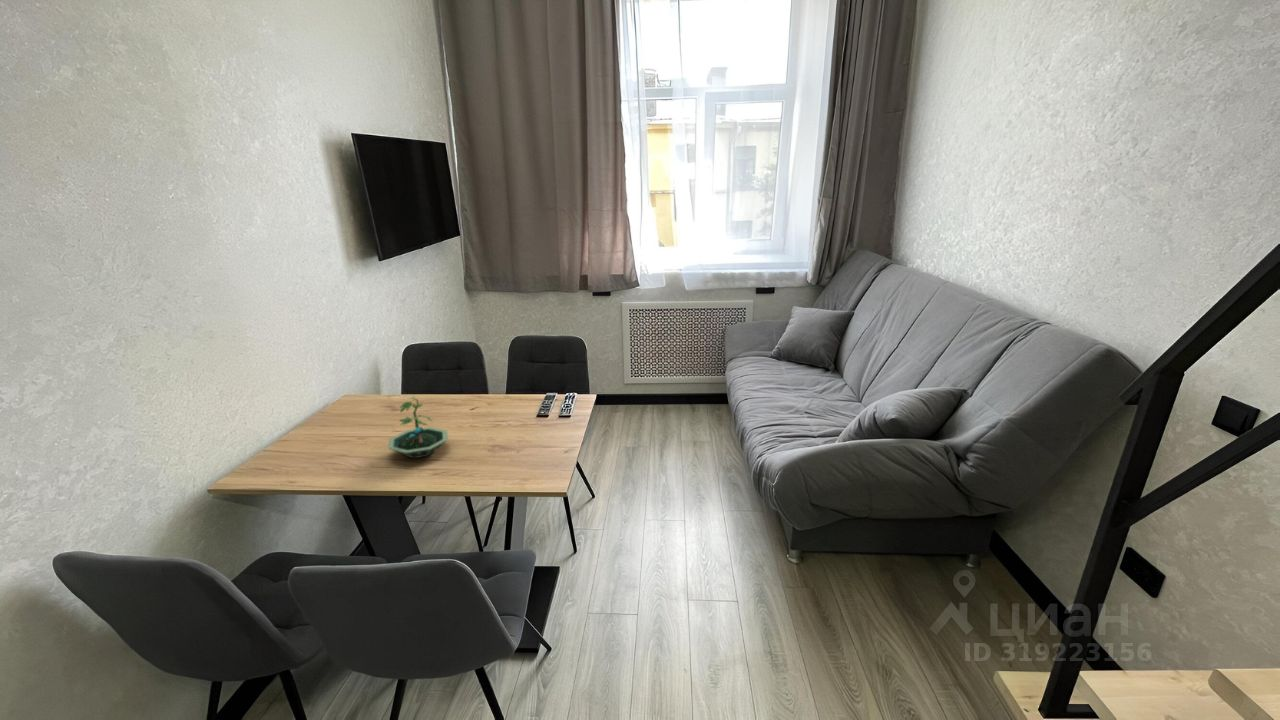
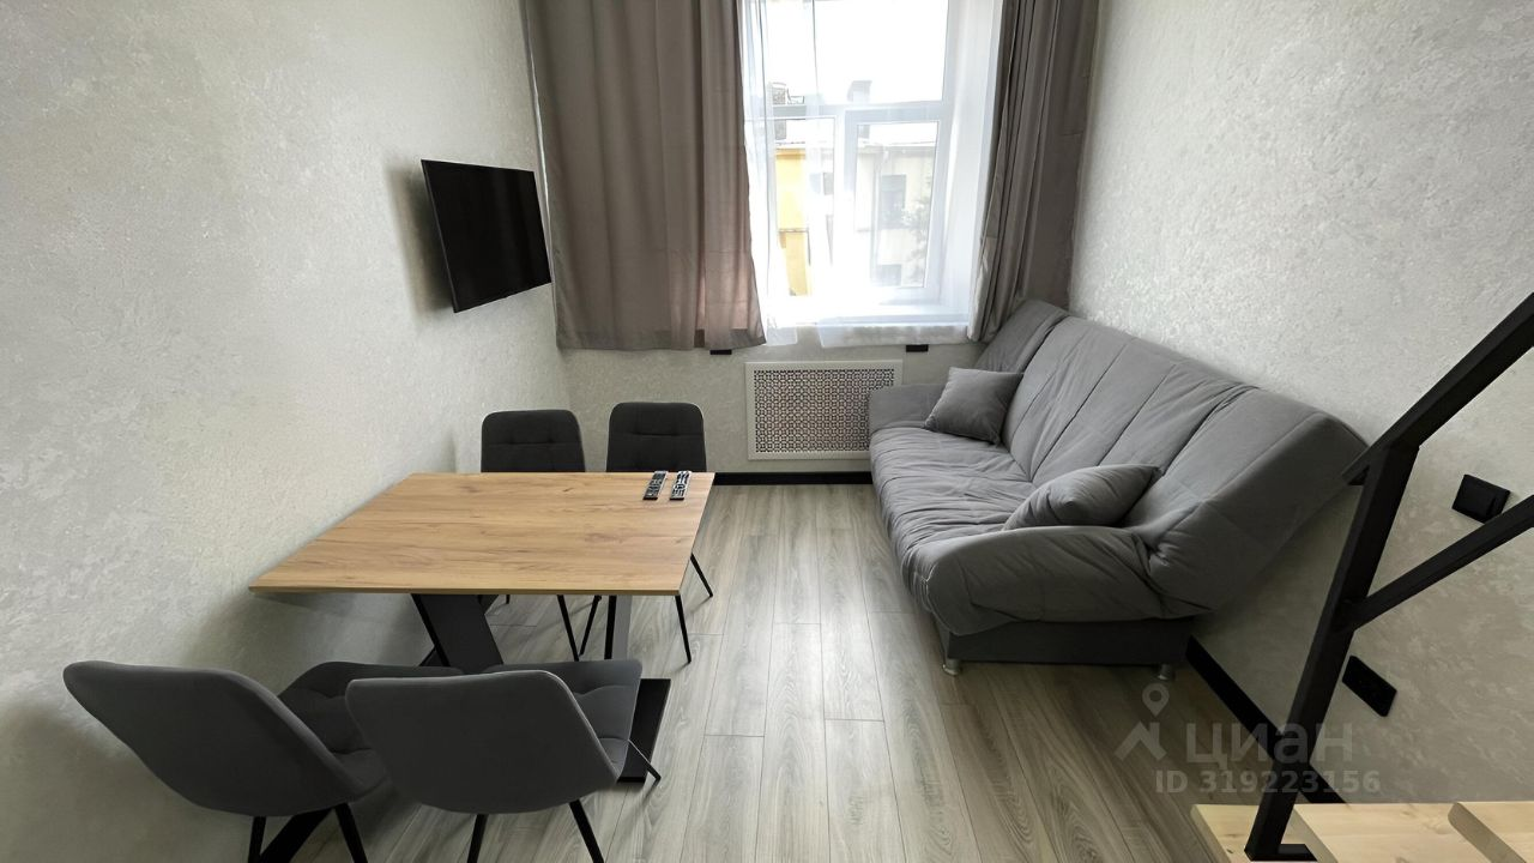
- terrarium [387,396,449,459]
